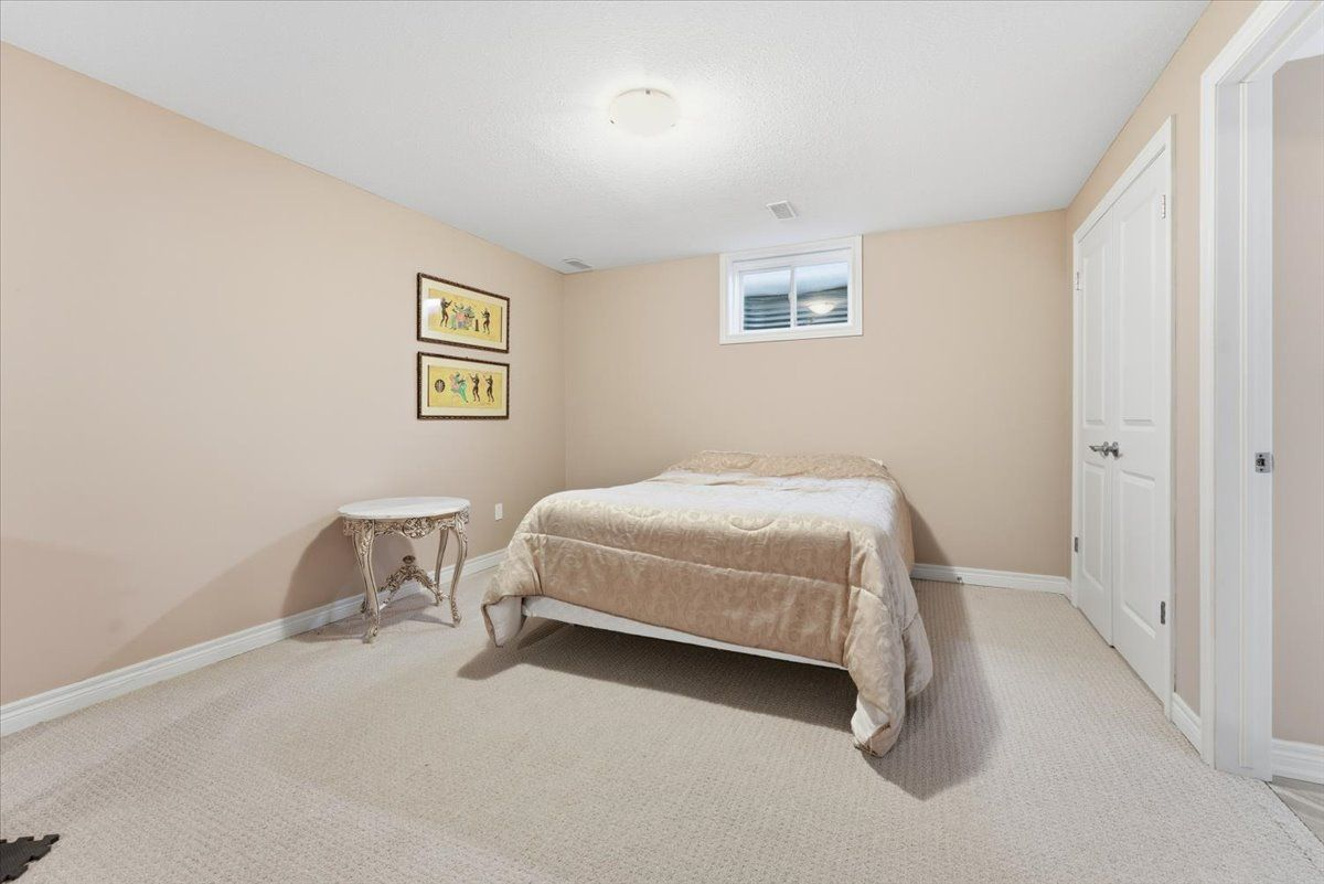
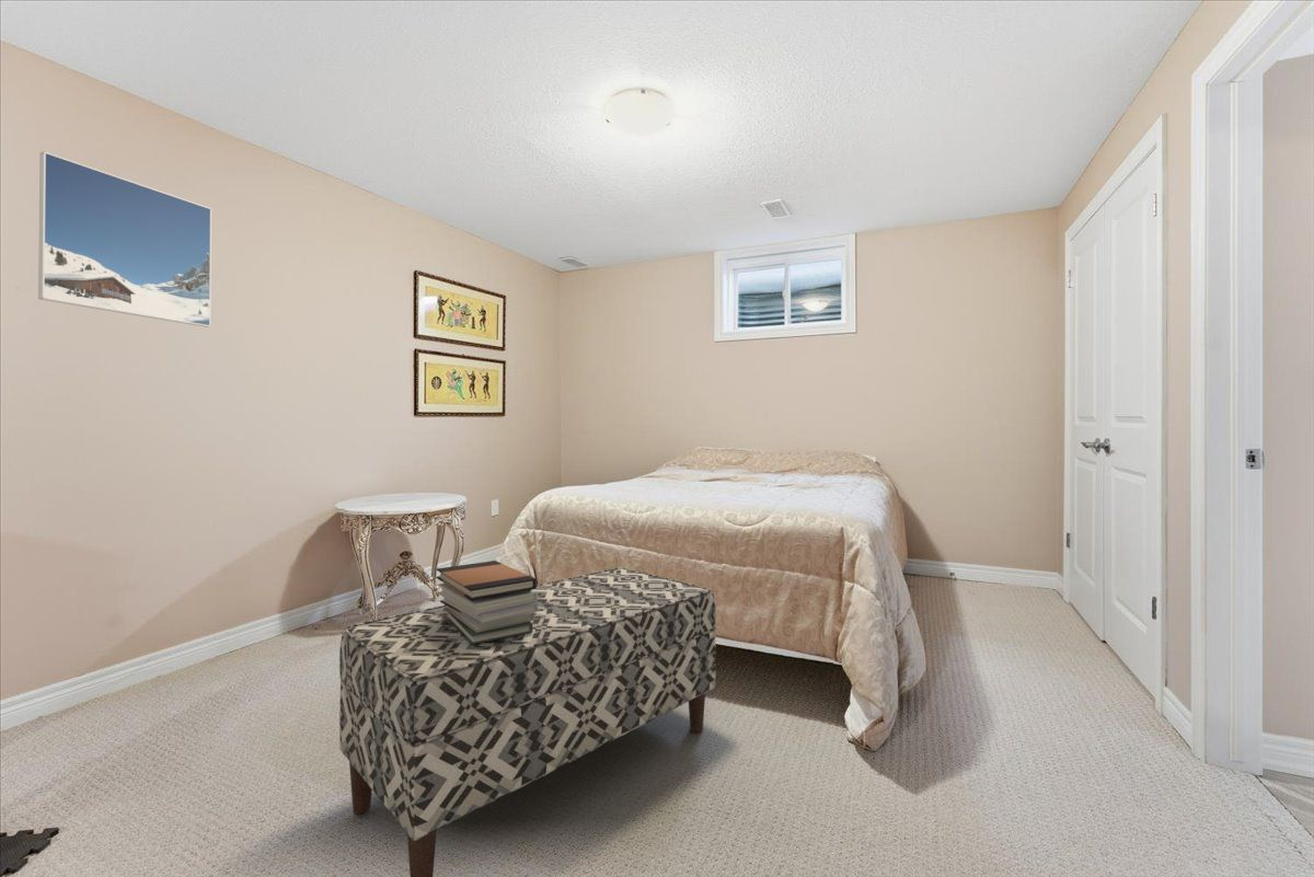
+ bench [338,566,717,877]
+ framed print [37,151,212,328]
+ book stack [435,559,538,645]
